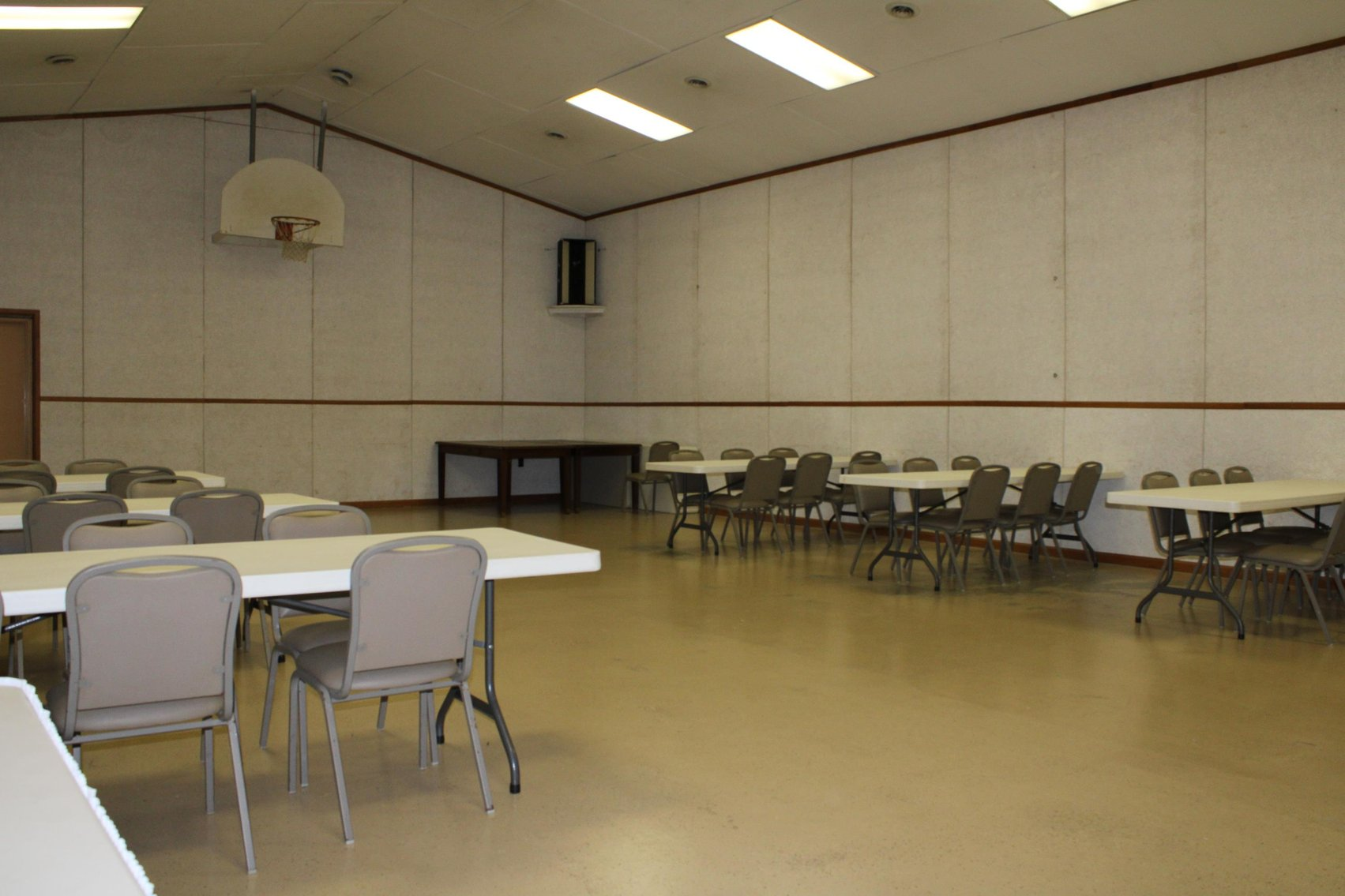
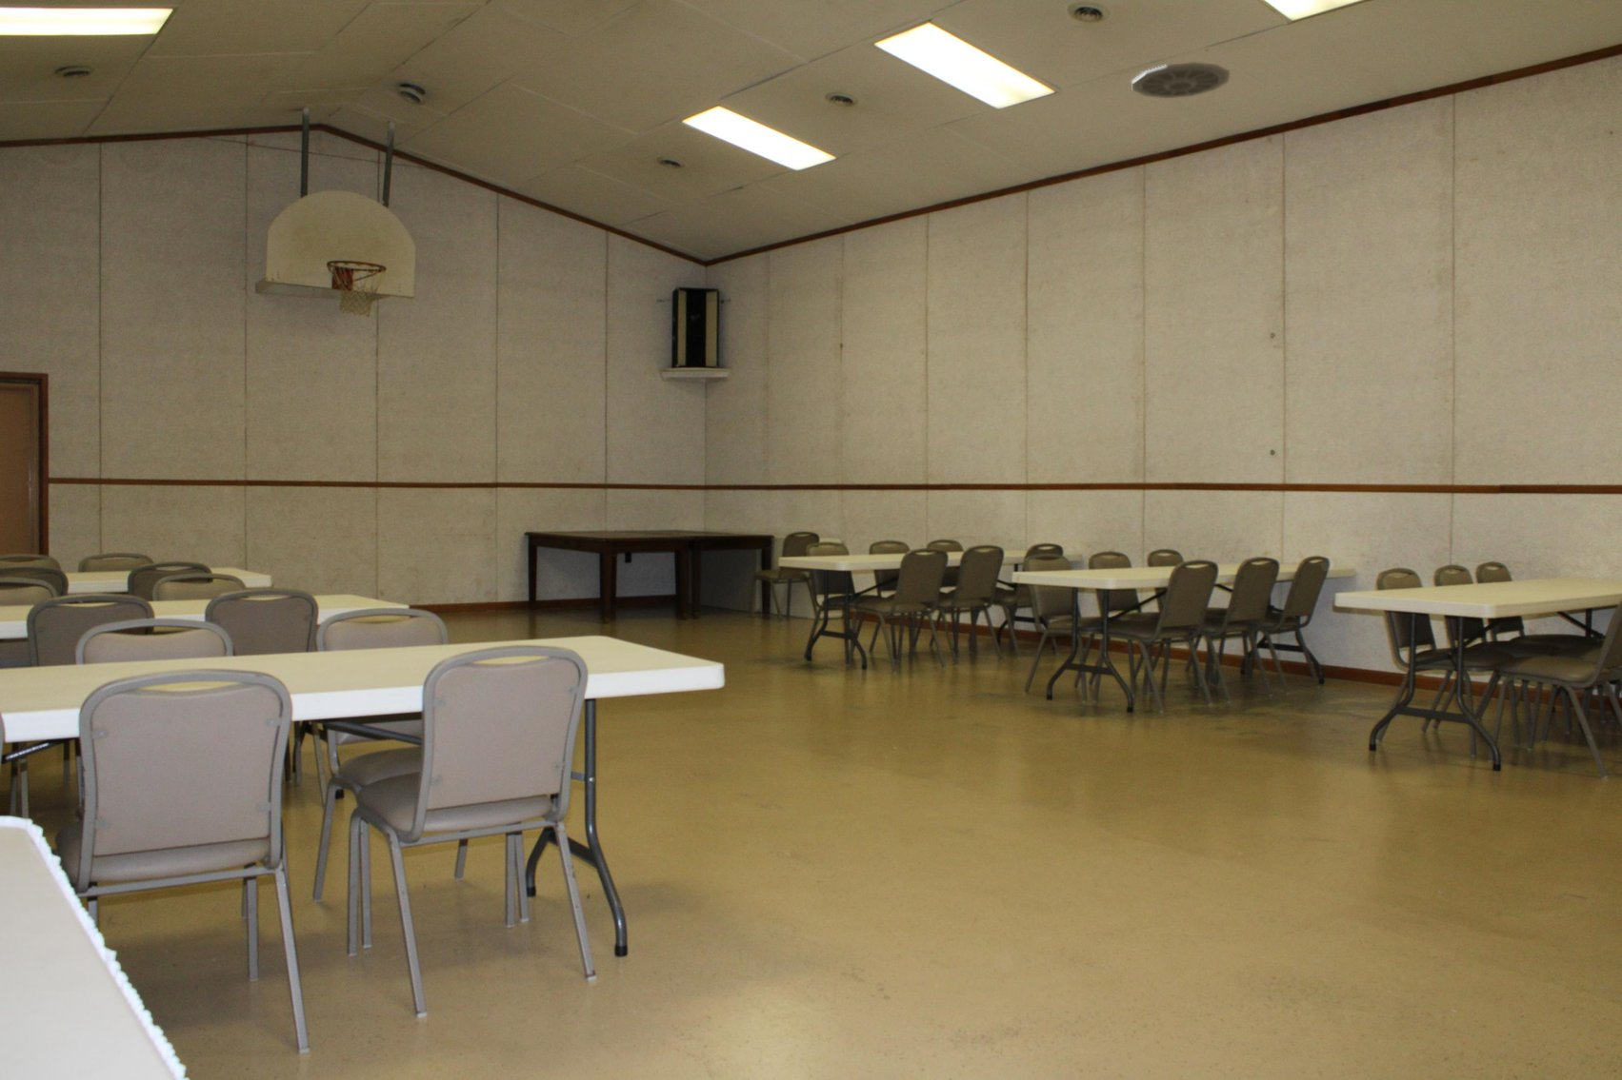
+ ceiling vent [1130,61,1230,99]
